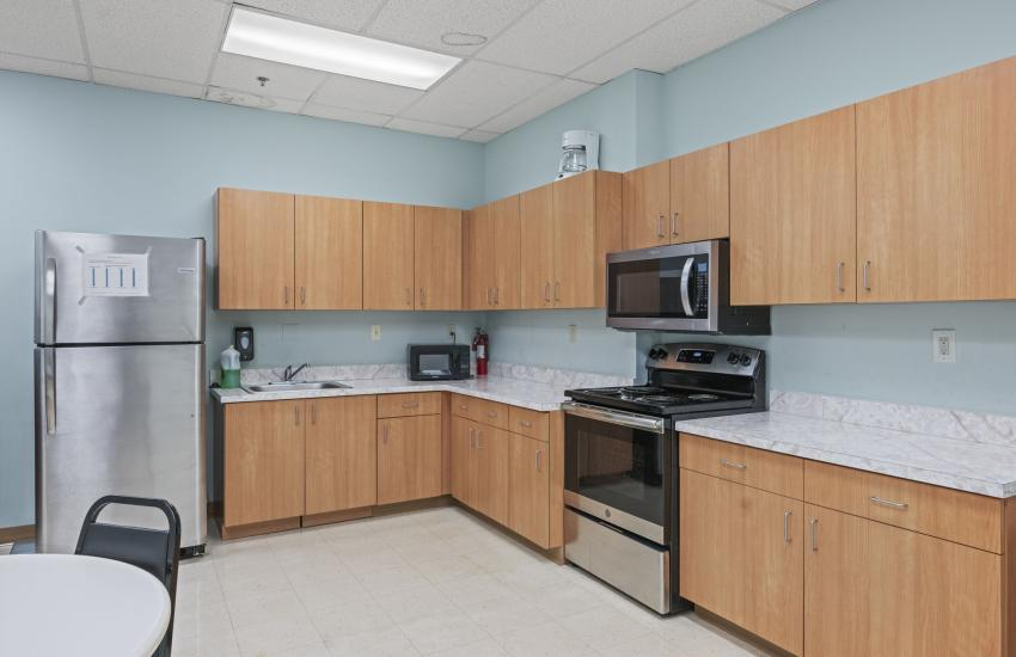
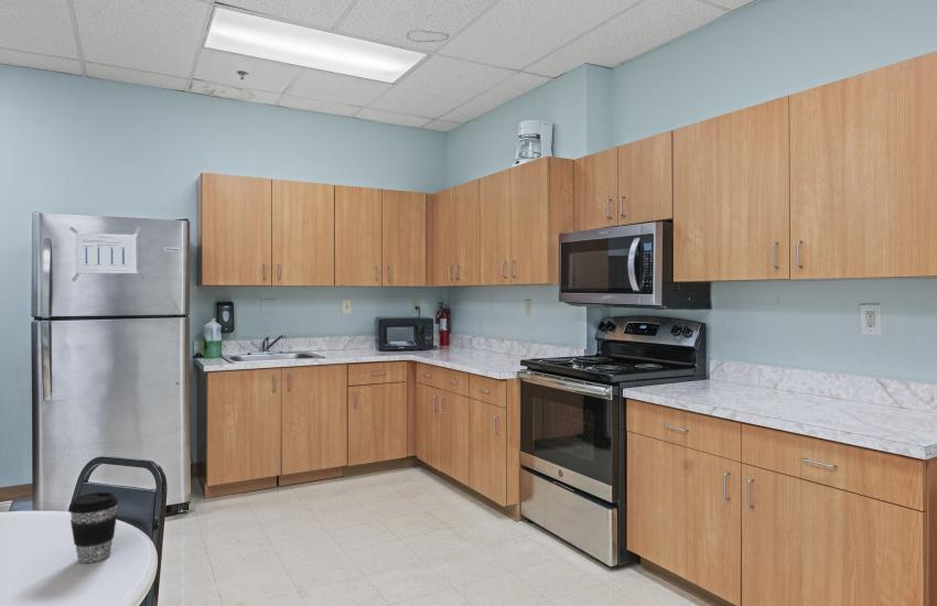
+ coffee cup [67,491,119,564]
